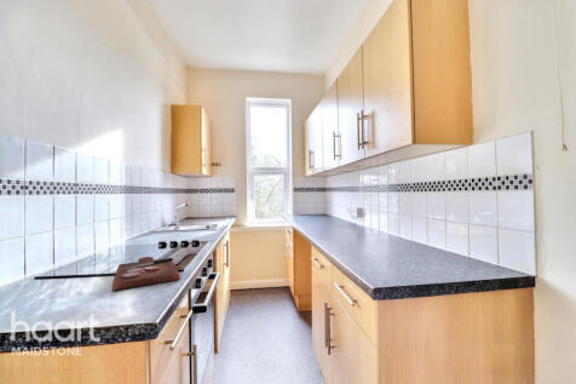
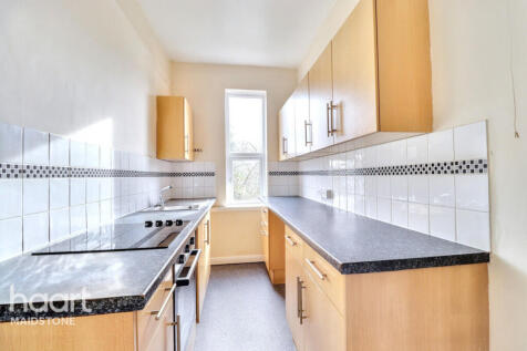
- cutting board [111,256,182,292]
